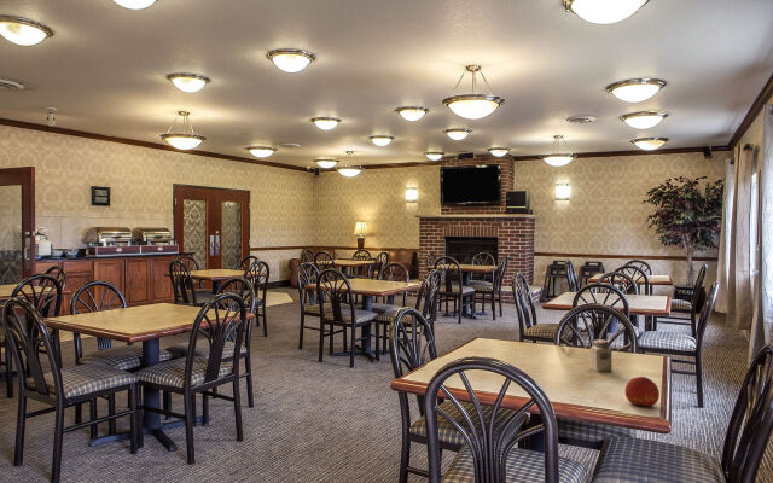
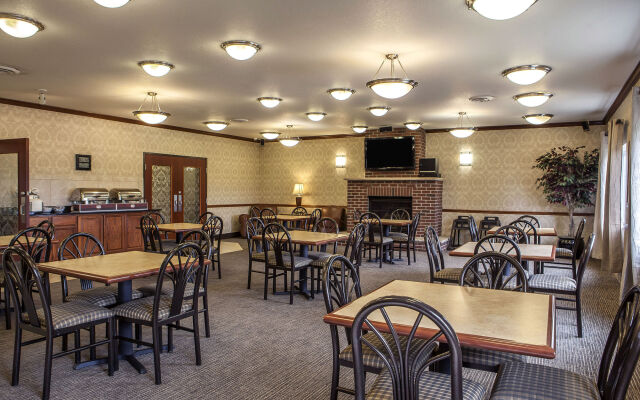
- fruit [624,376,661,409]
- salt shaker [589,338,614,373]
